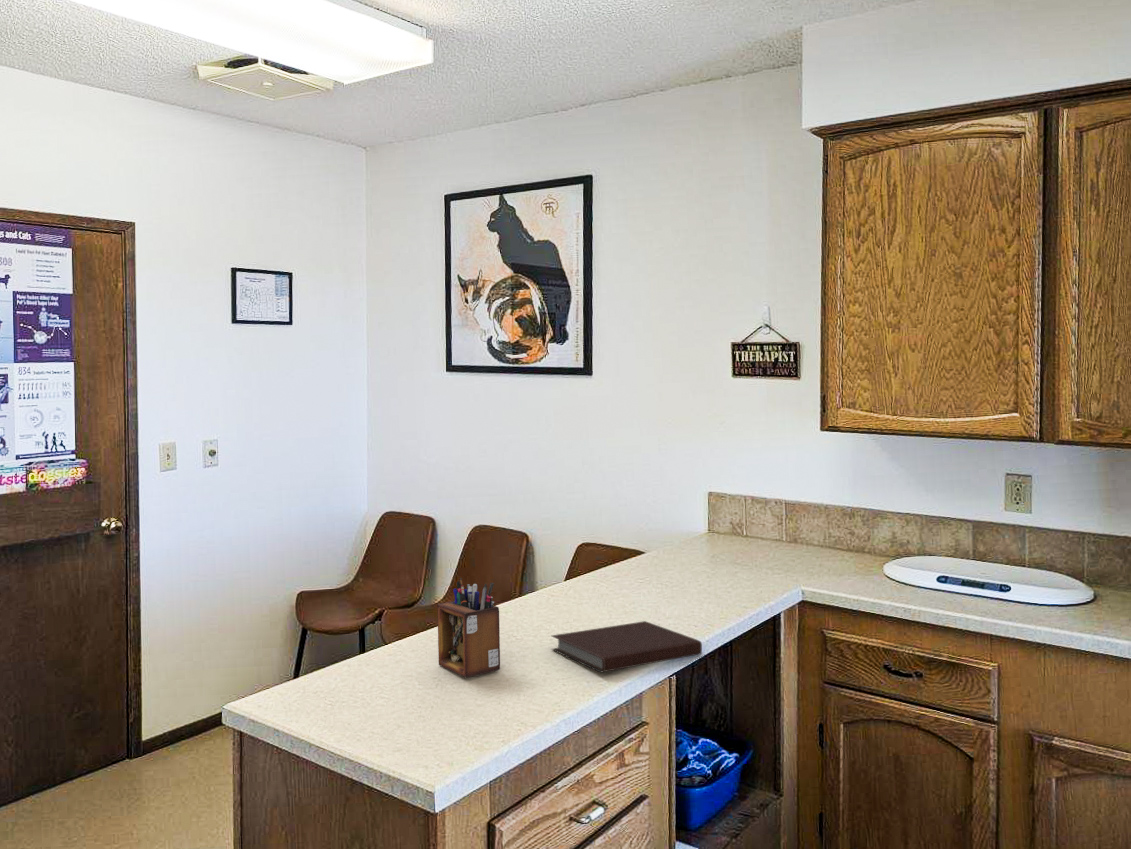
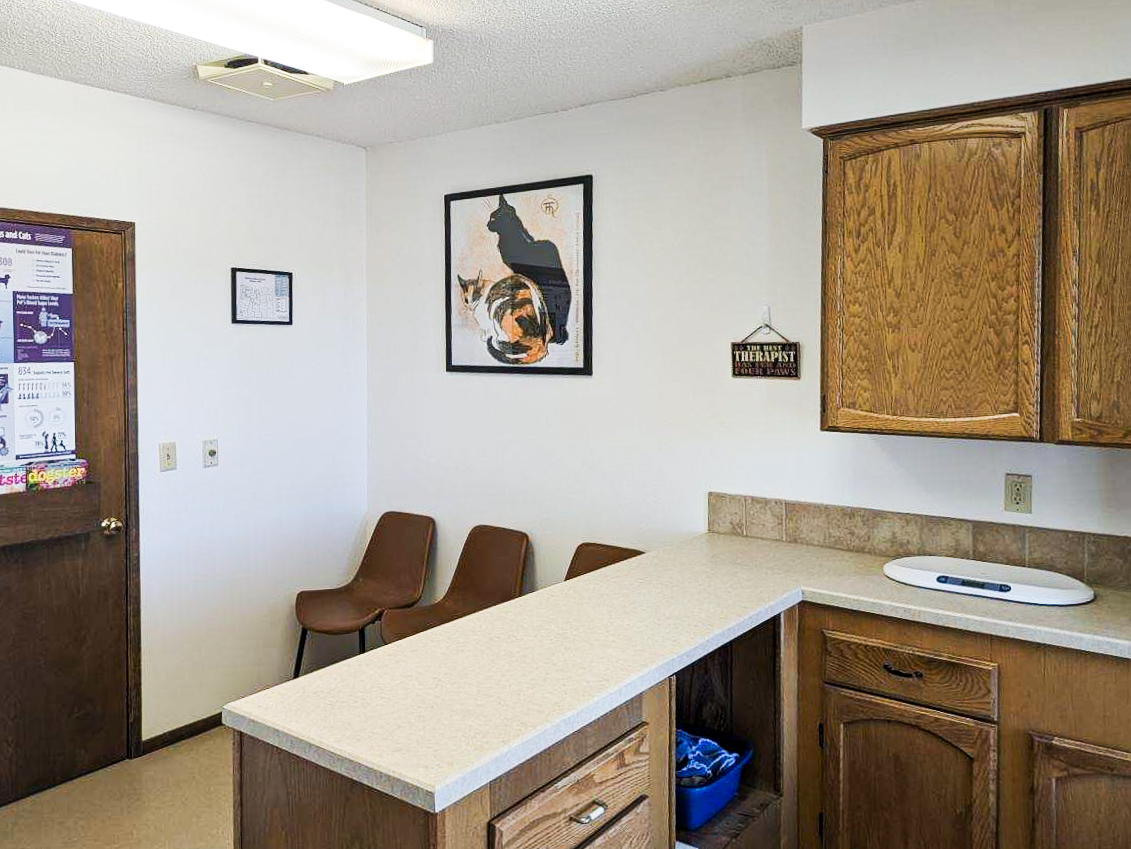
- desk organizer [436,578,501,678]
- notebook [550,620,703,673]
